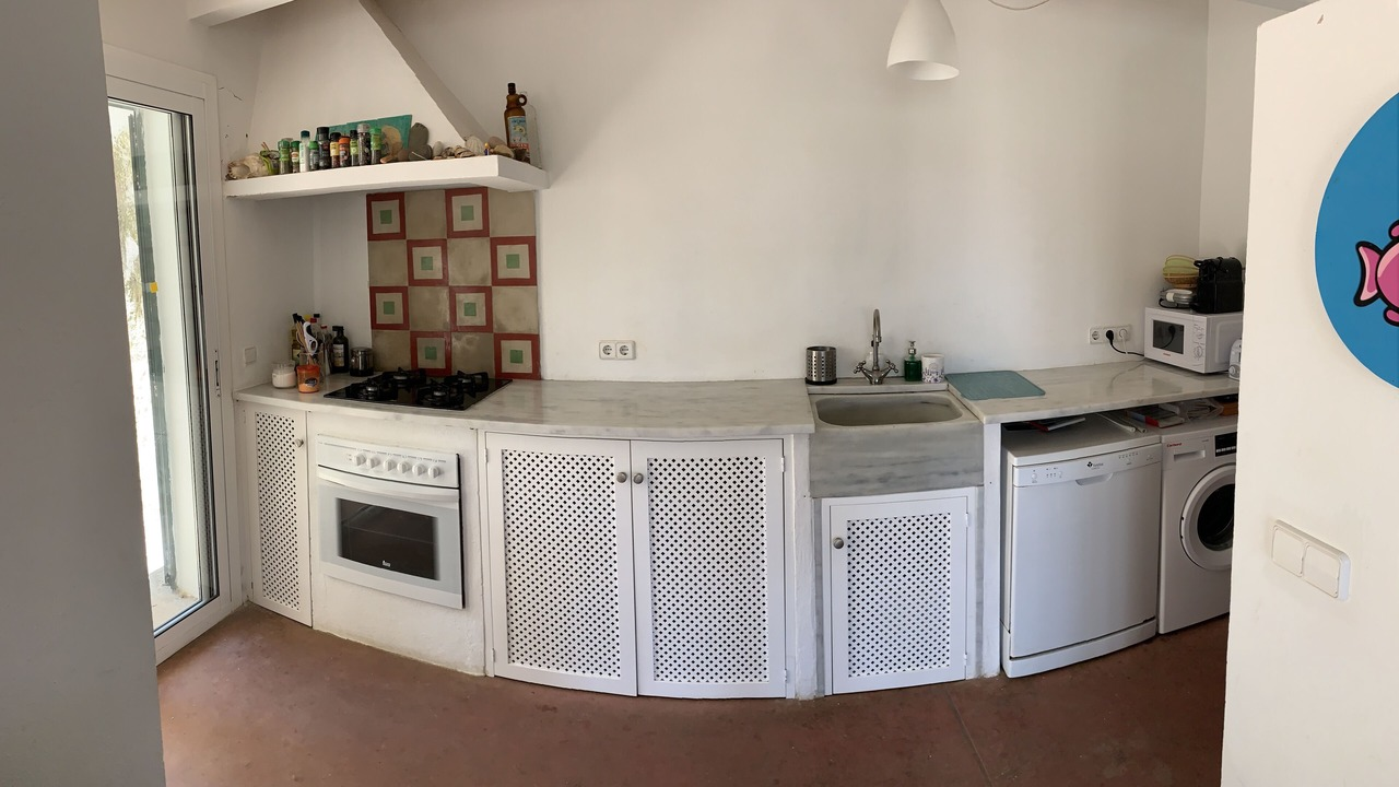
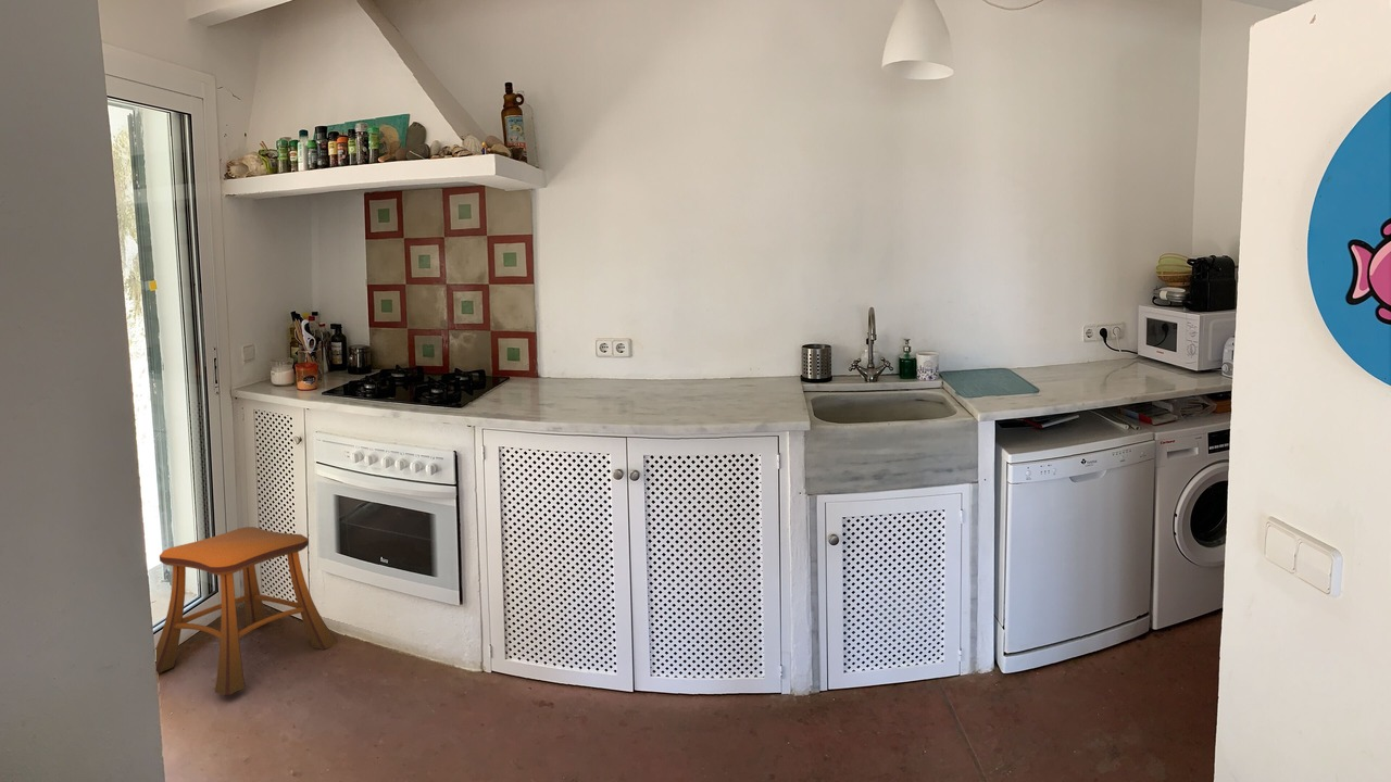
+ stool [154,526,338,696]
